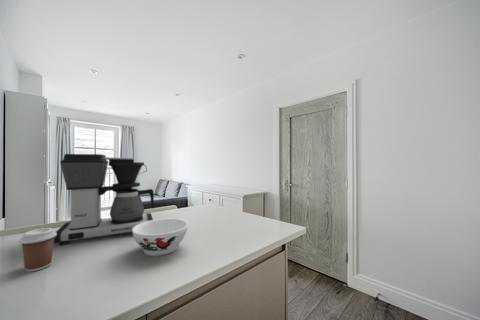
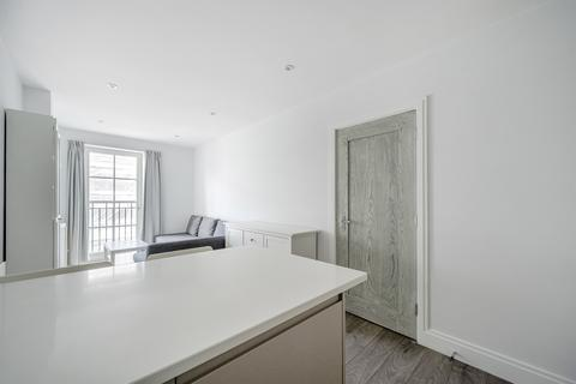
- bowl [131,217,190,257]
- coffee maker [53,153,155,246]
- coffee cup [18,227,57,273]
